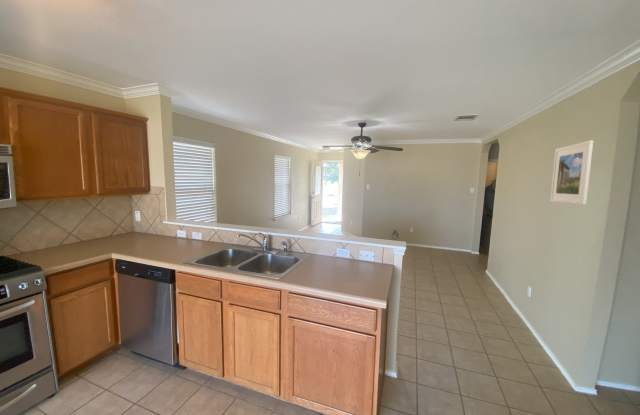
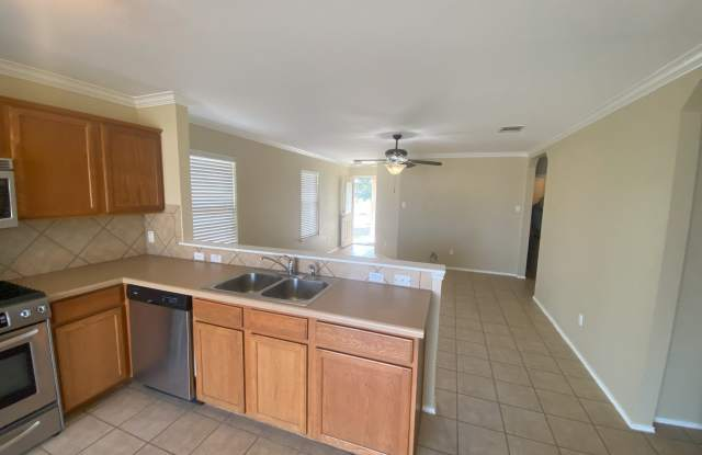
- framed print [549,139,594,206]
